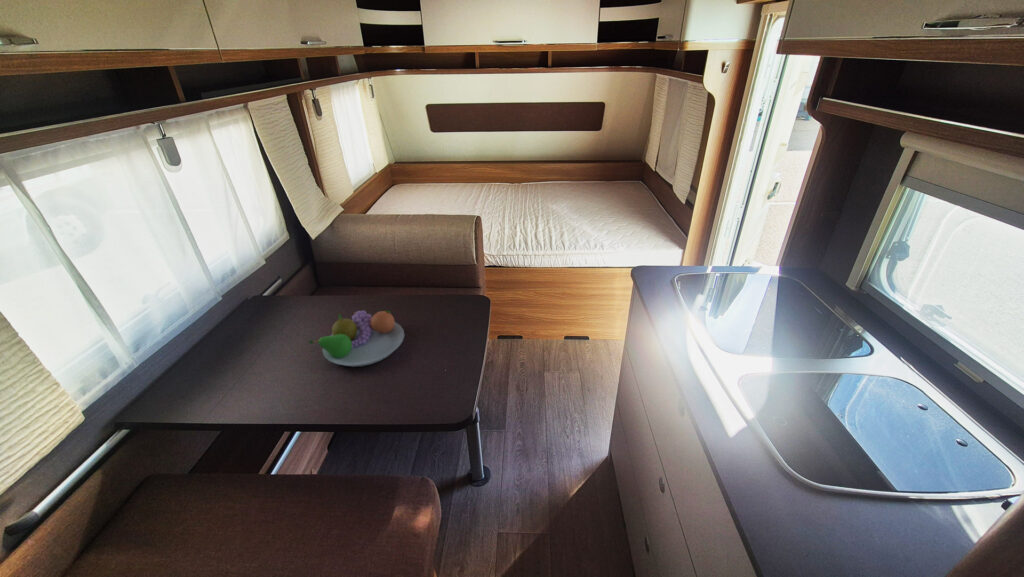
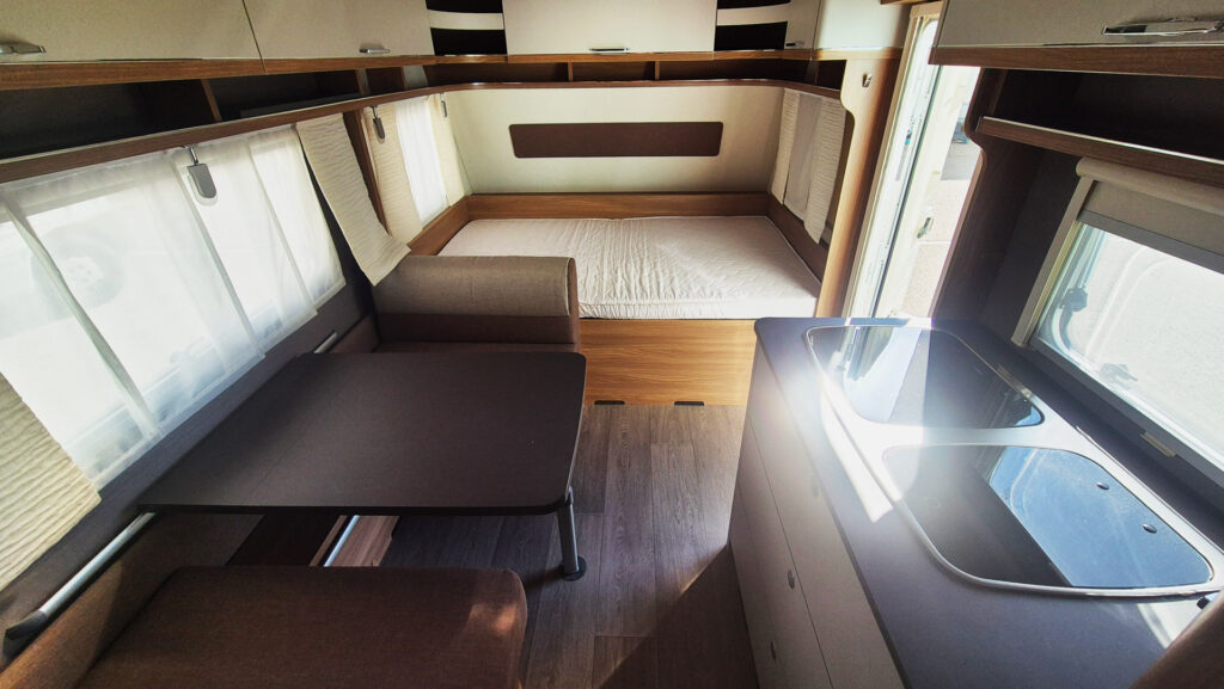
- fruit bowl [308,310,405,368]
